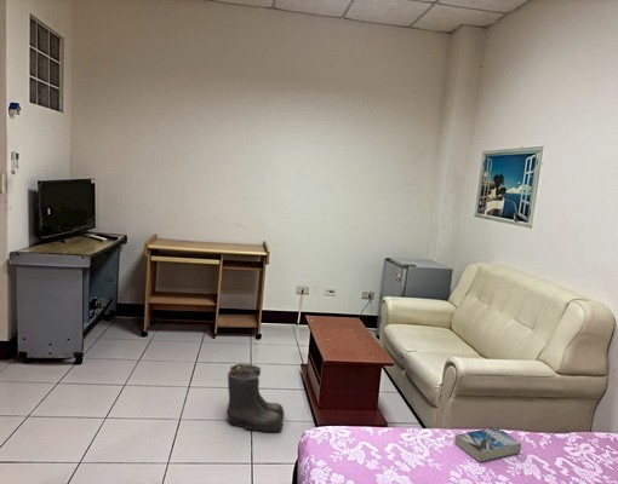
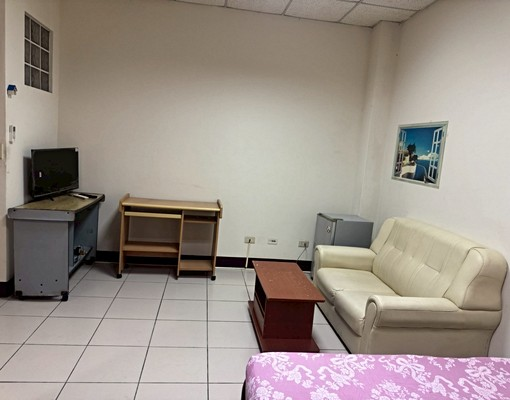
- book [453,426,522,463]
- boots [225,363,286,433]
